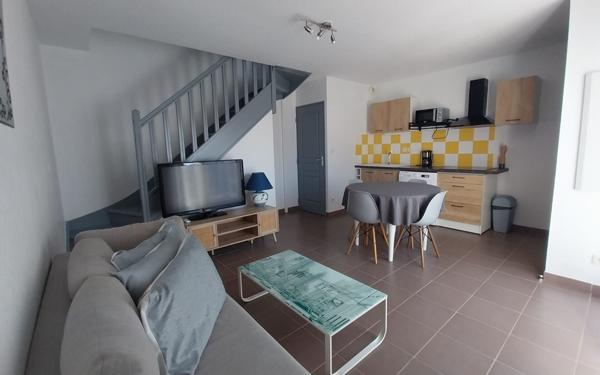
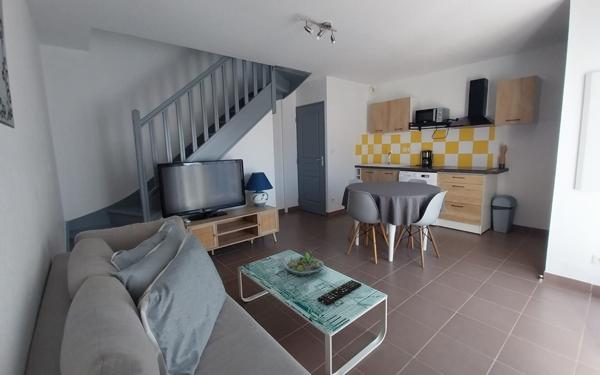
+ succulent planter [284,251,325,277]
+ remote control [317,279,362,306]
